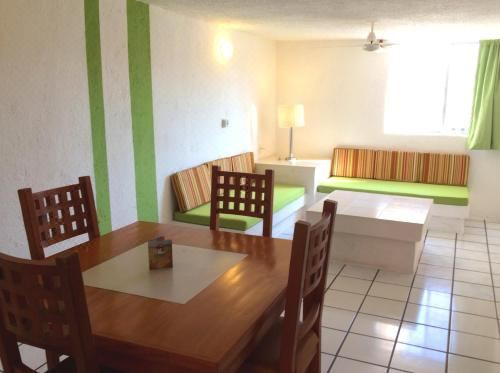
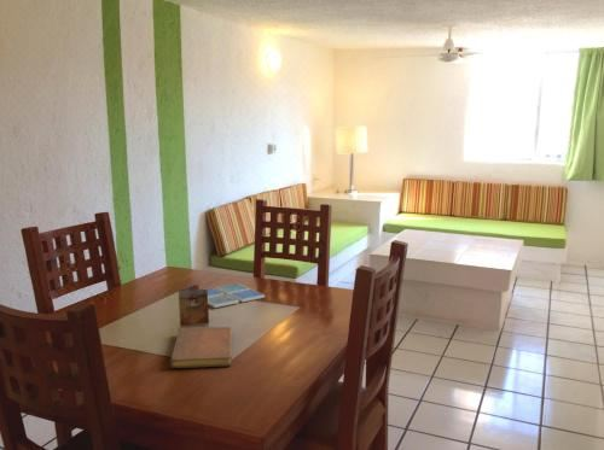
+ notebook [169,326,233,369]
+ drink coaster [204,282,266,309]
